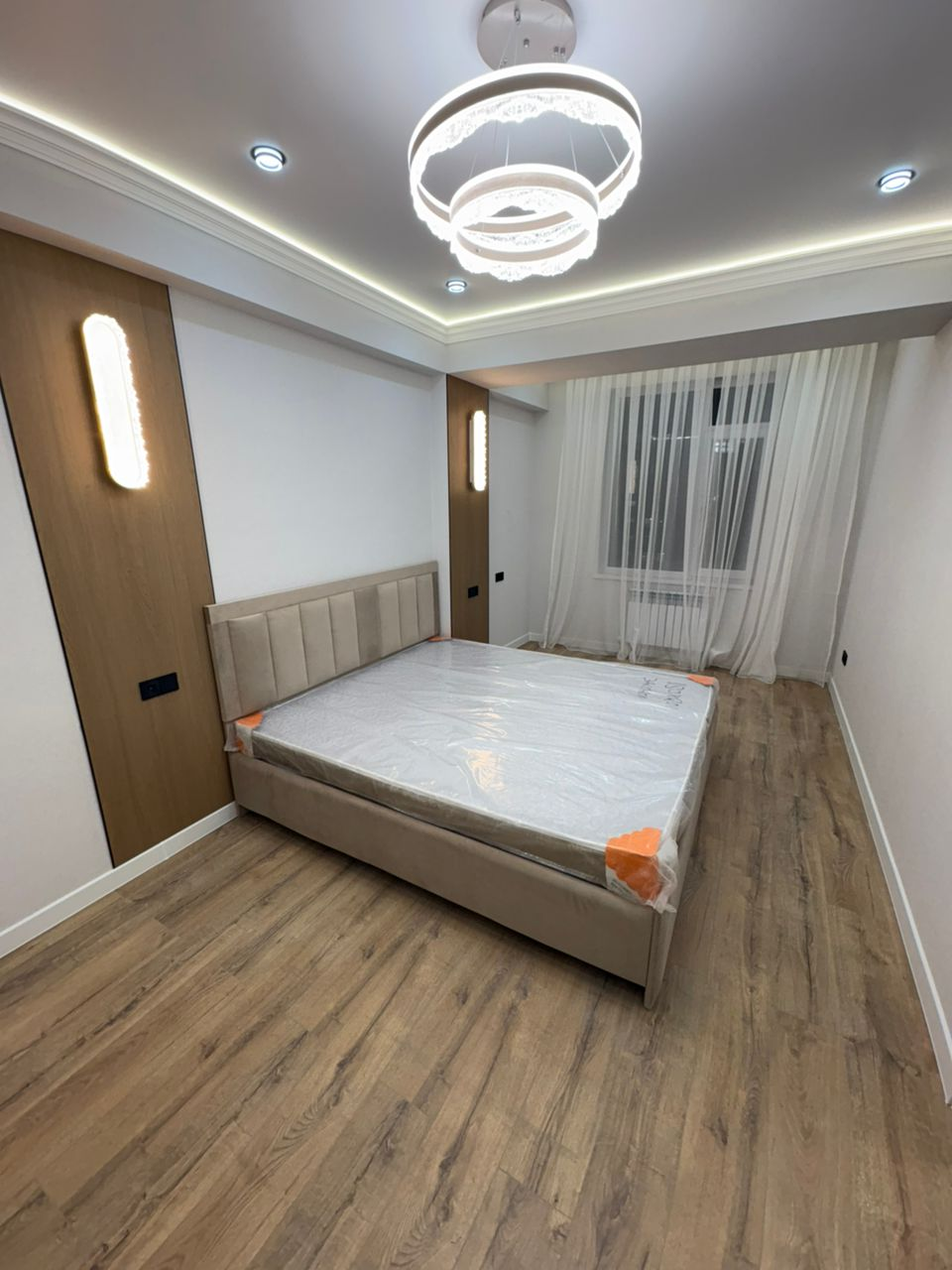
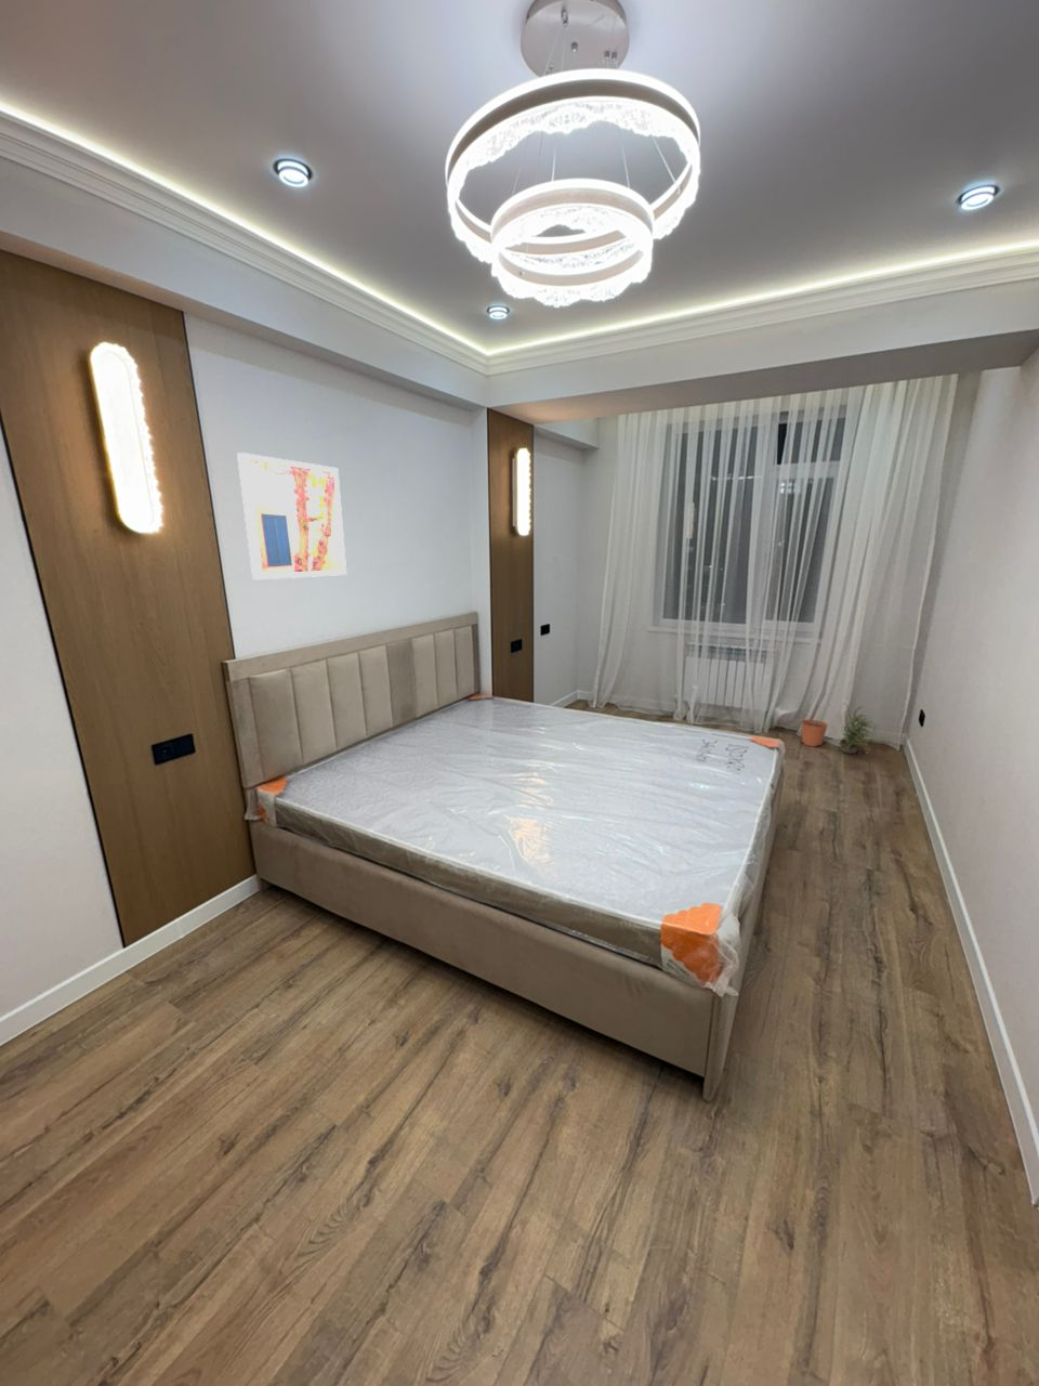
+ plant pot [801,710,829,748]
+ potted plant [835,703,876,755]
+ wall art [236,452,347,581]
